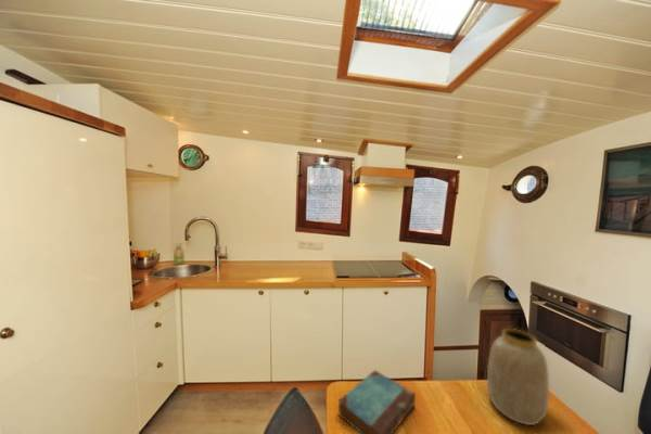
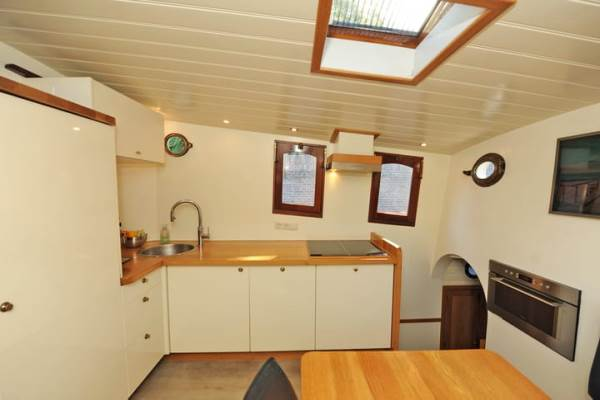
- book [337,369,417,434]
- vase [486,328,550,426]
